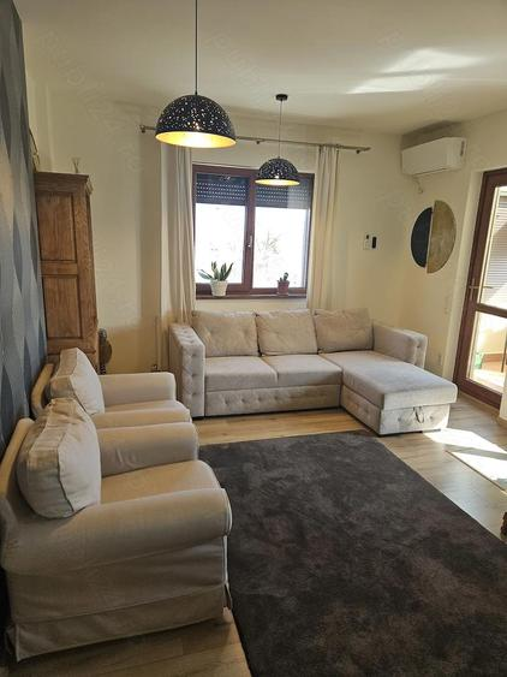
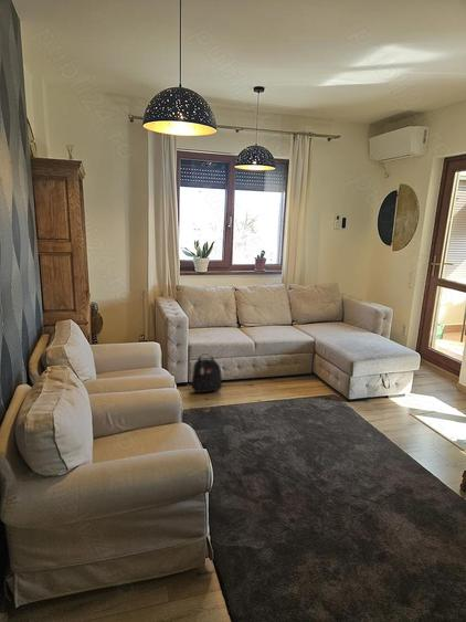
+ backpack [190,352,223,394]
